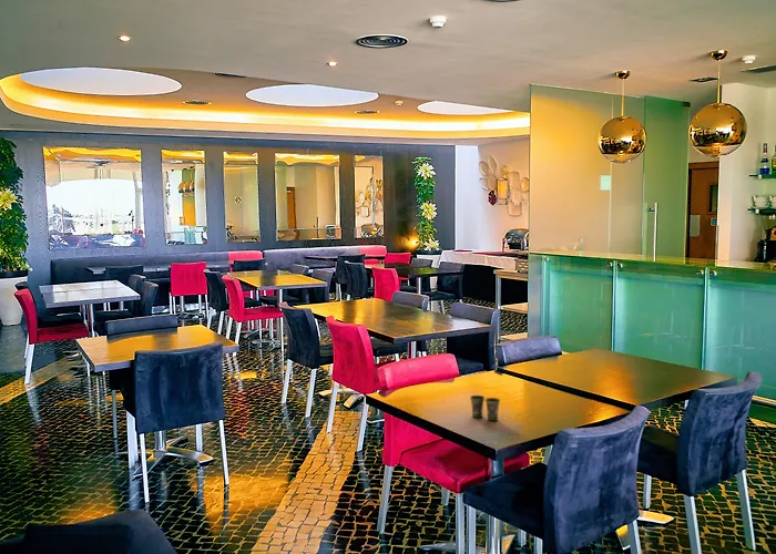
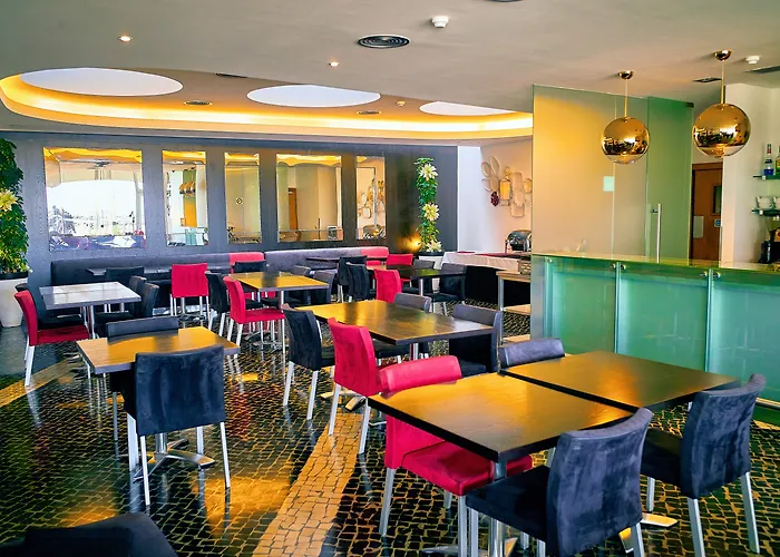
- cup [469,394,501,422]
